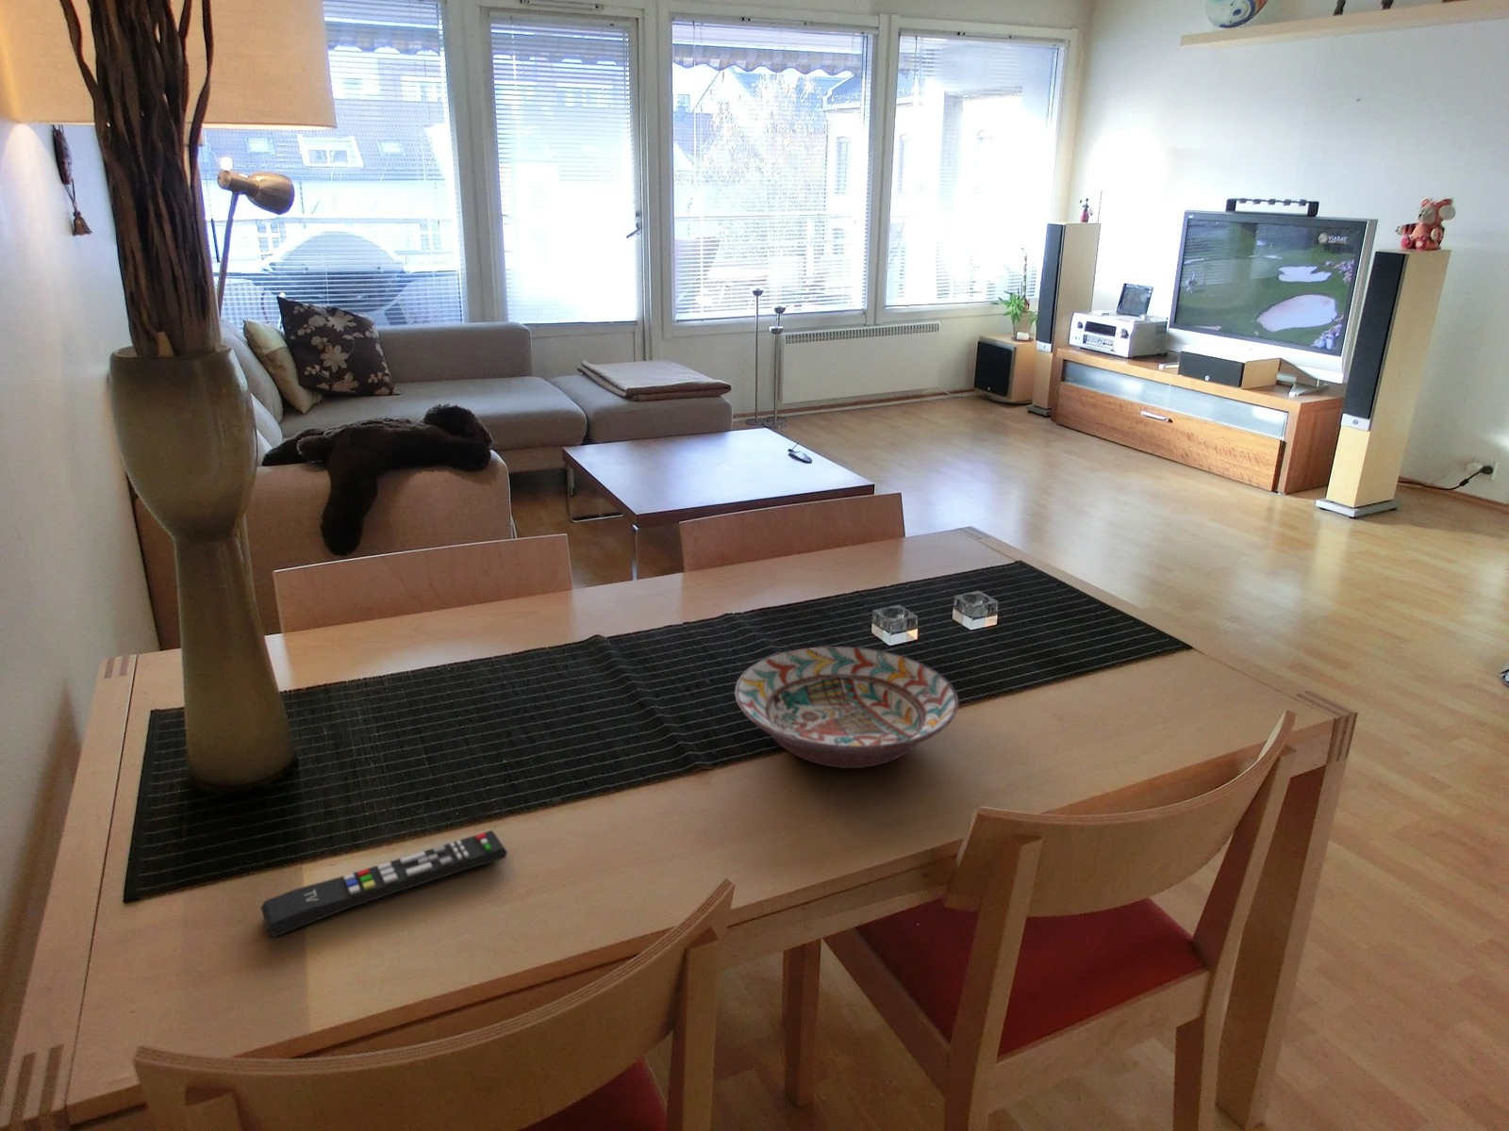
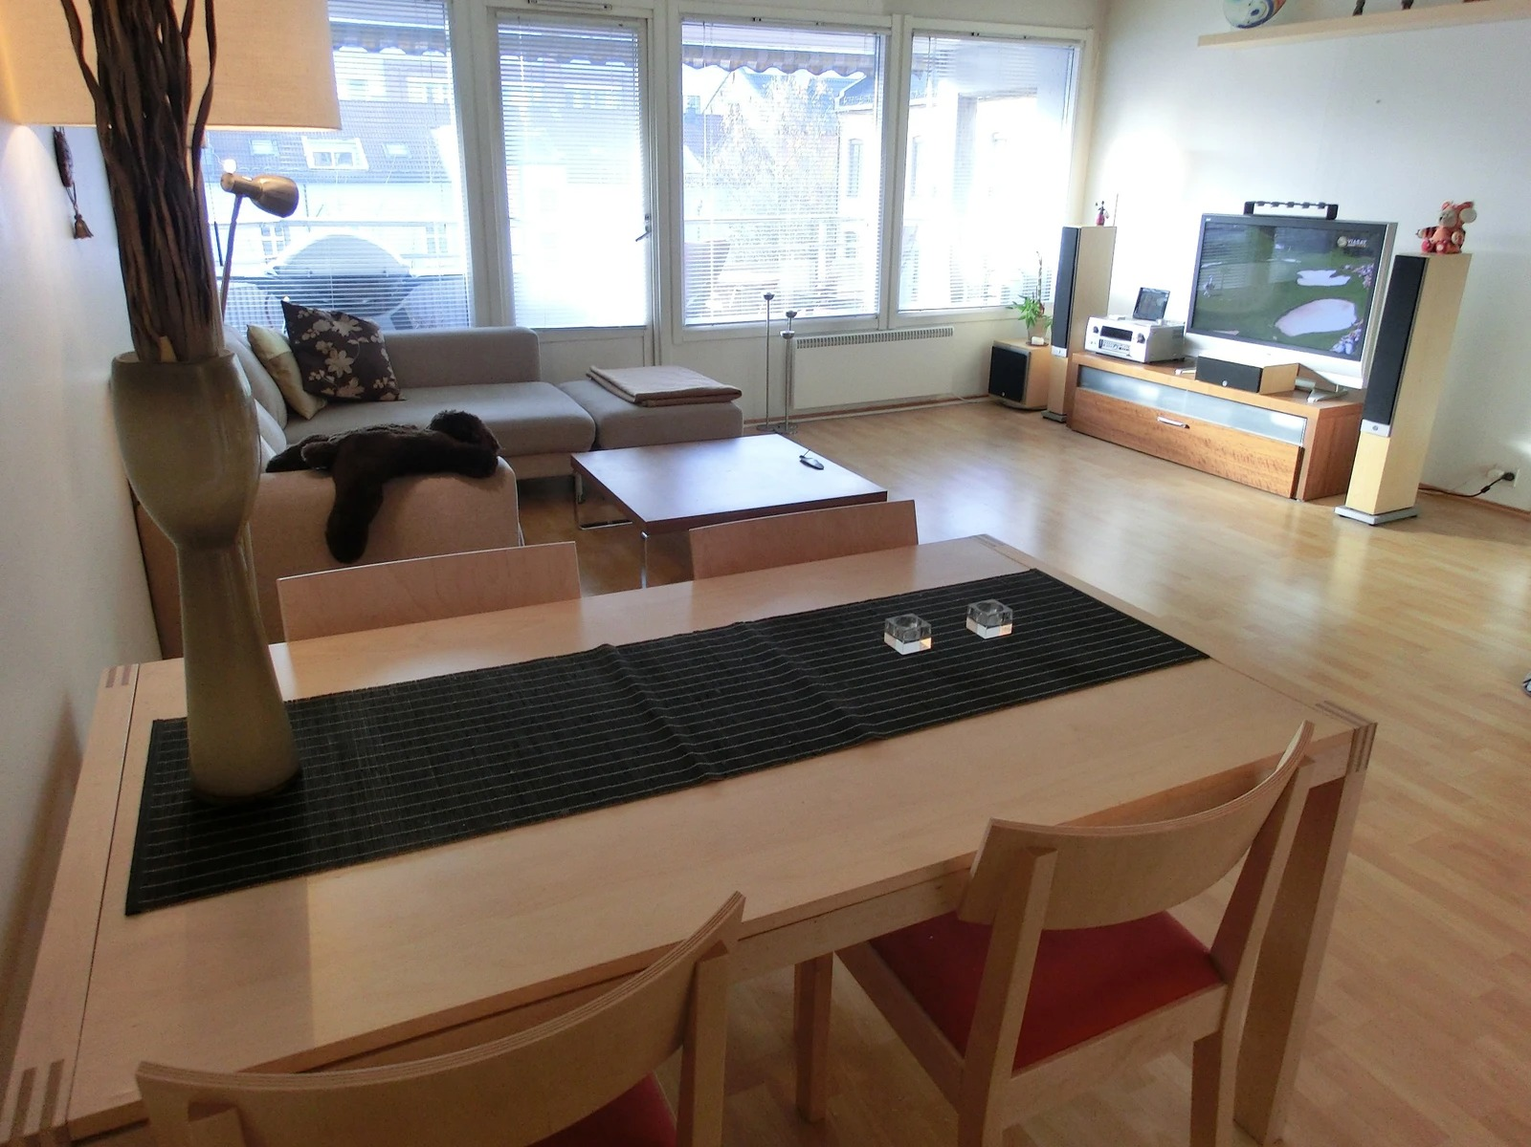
- decorative bowl [734,645,959,769]
- remote control [259,829,509,937]
